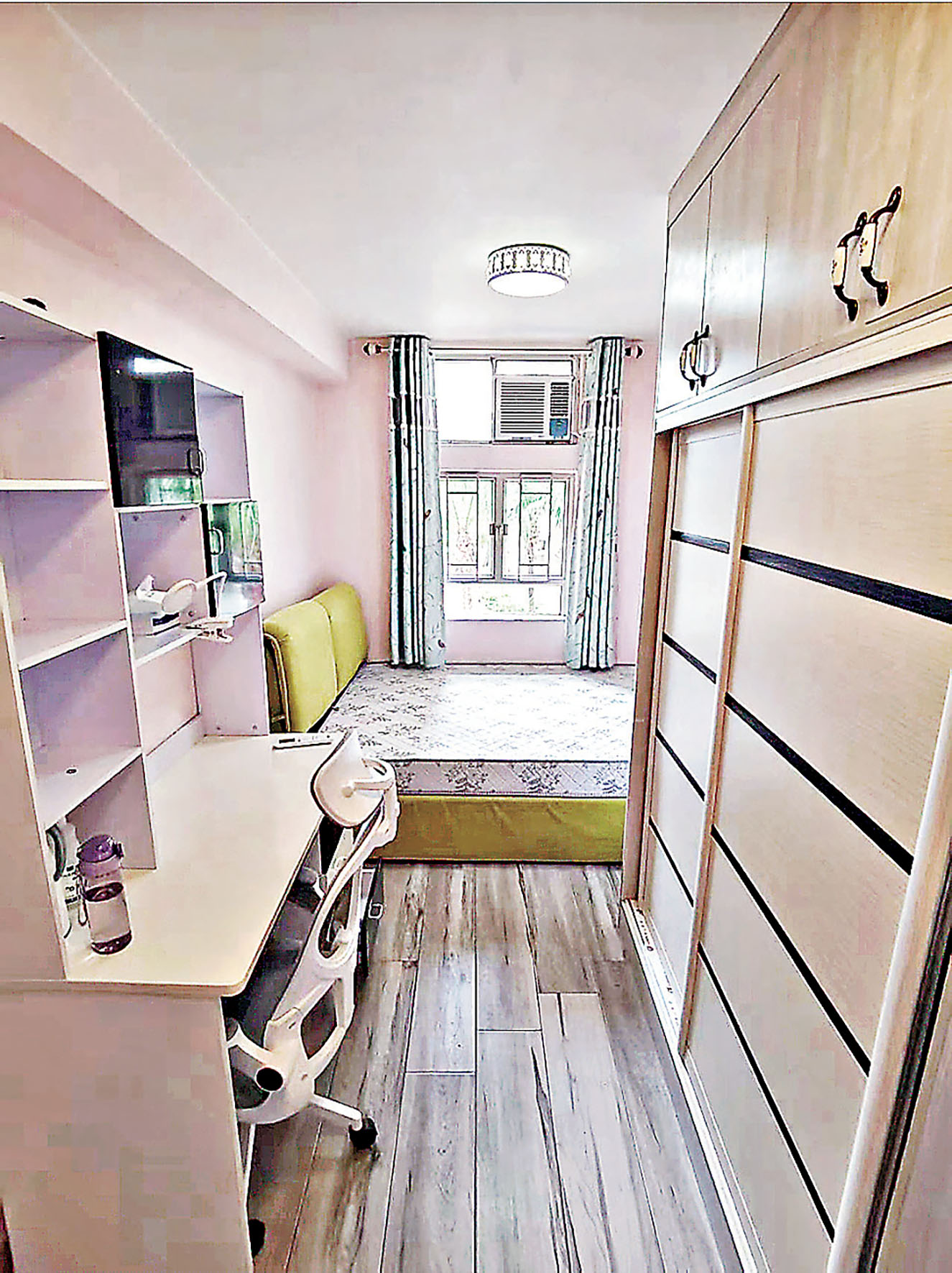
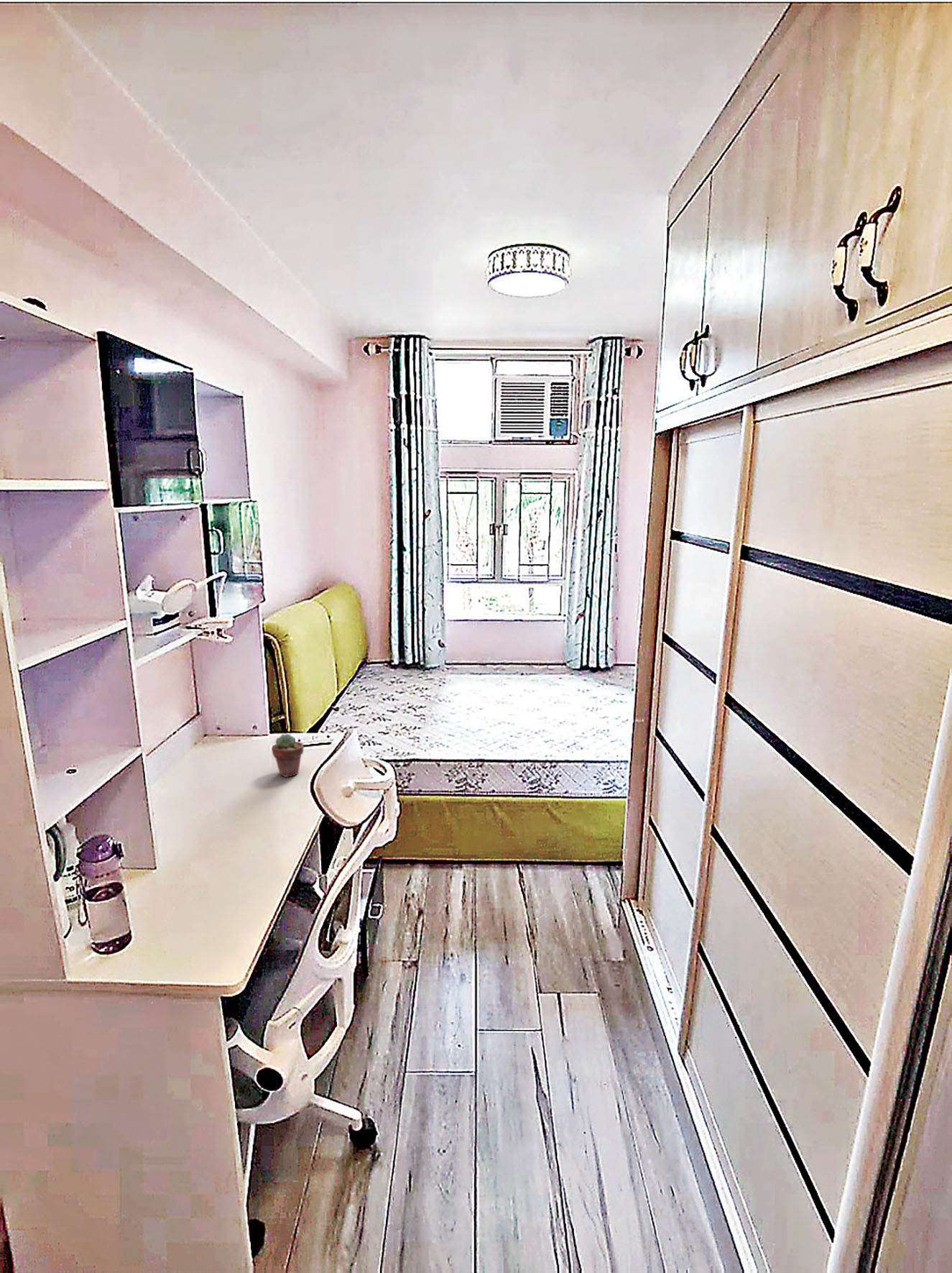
+ potted succulent [272,733,305,778]
